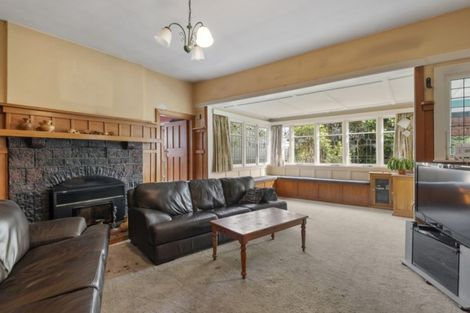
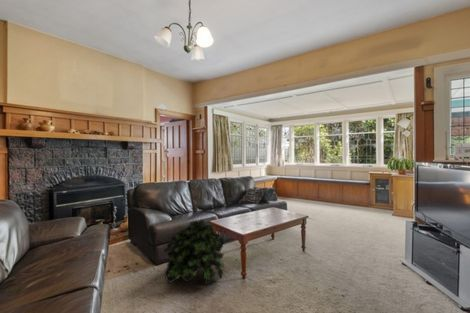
+ potted plant [163,219,225,287]
